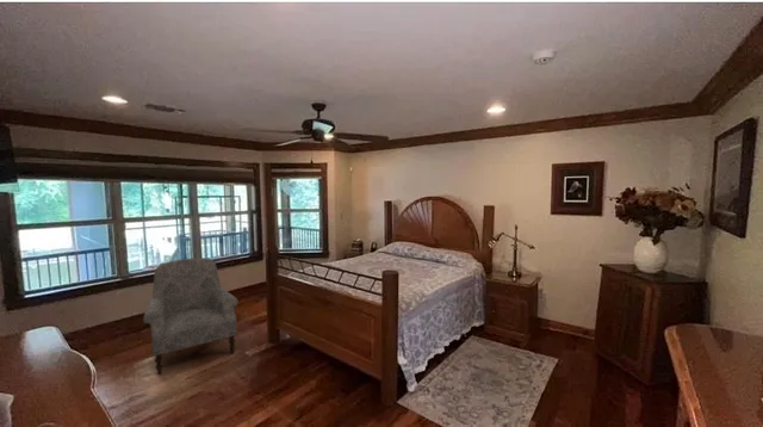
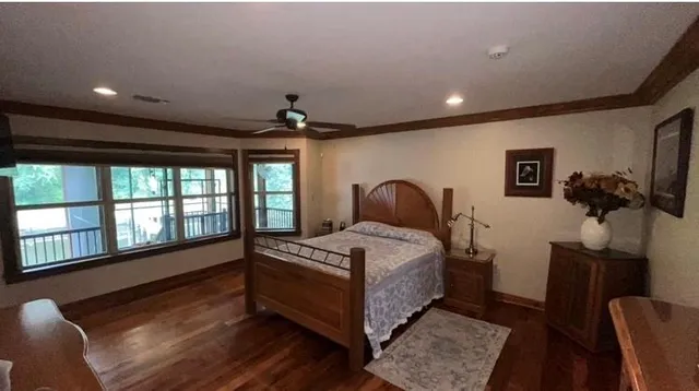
- armchair [142,256,240,375]
